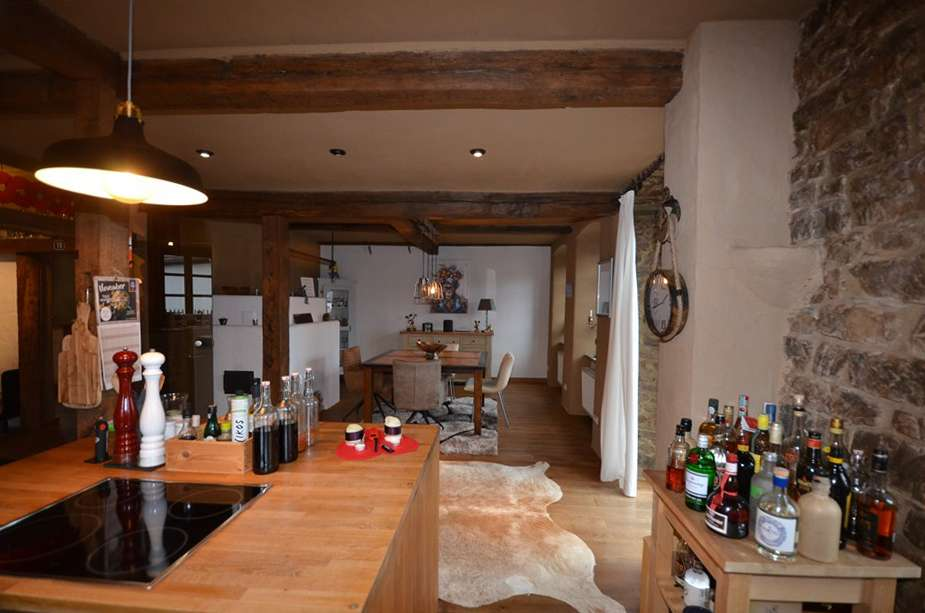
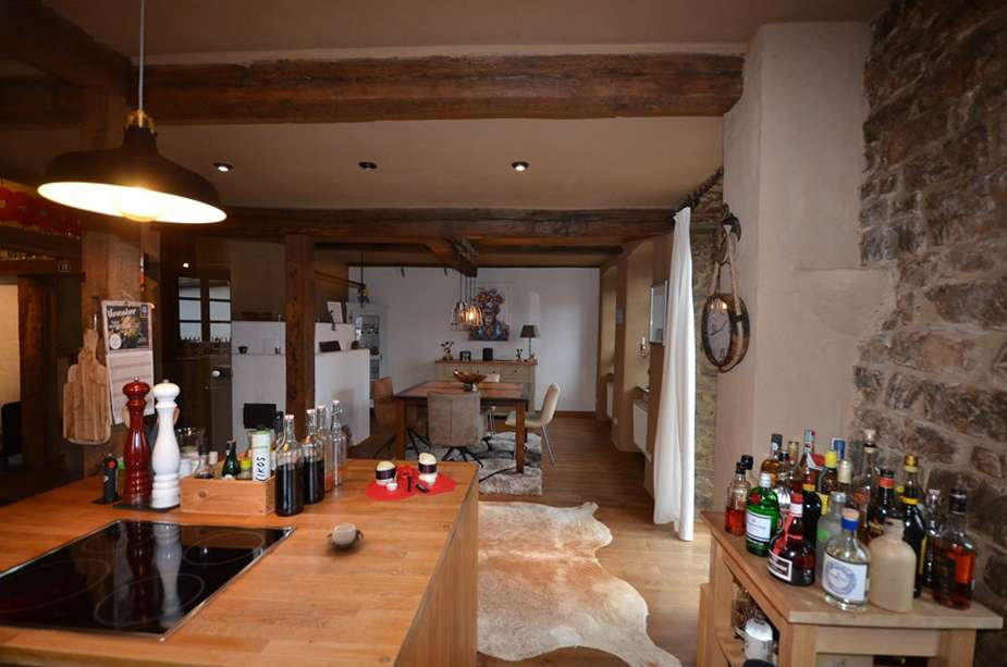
+ cup [326,522,365,549]
